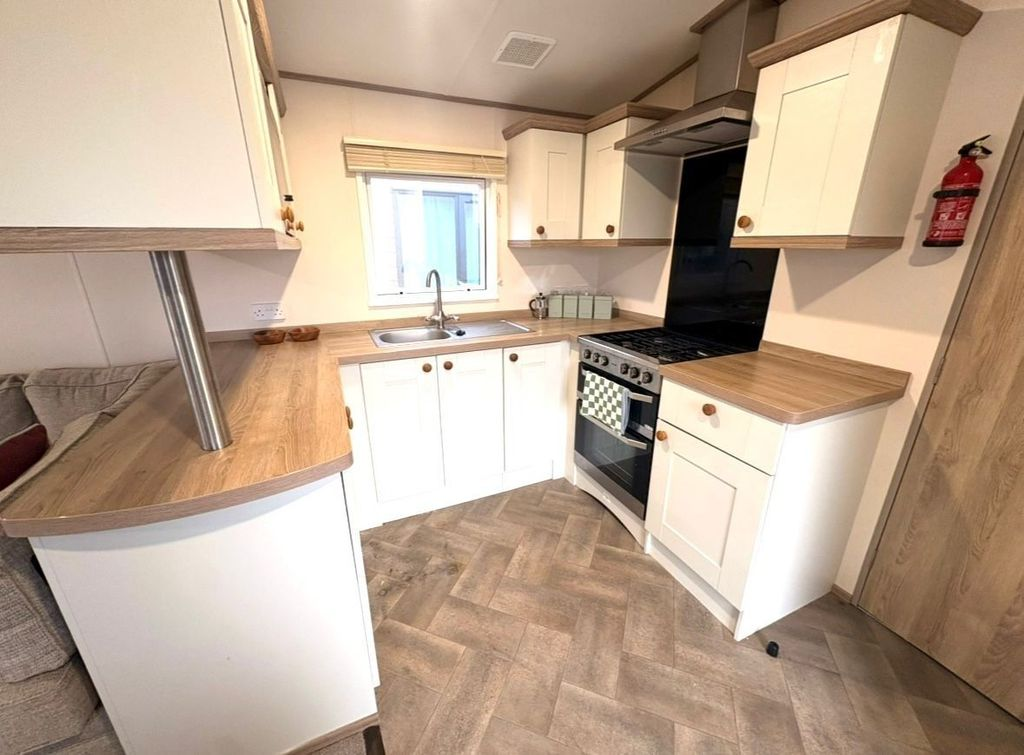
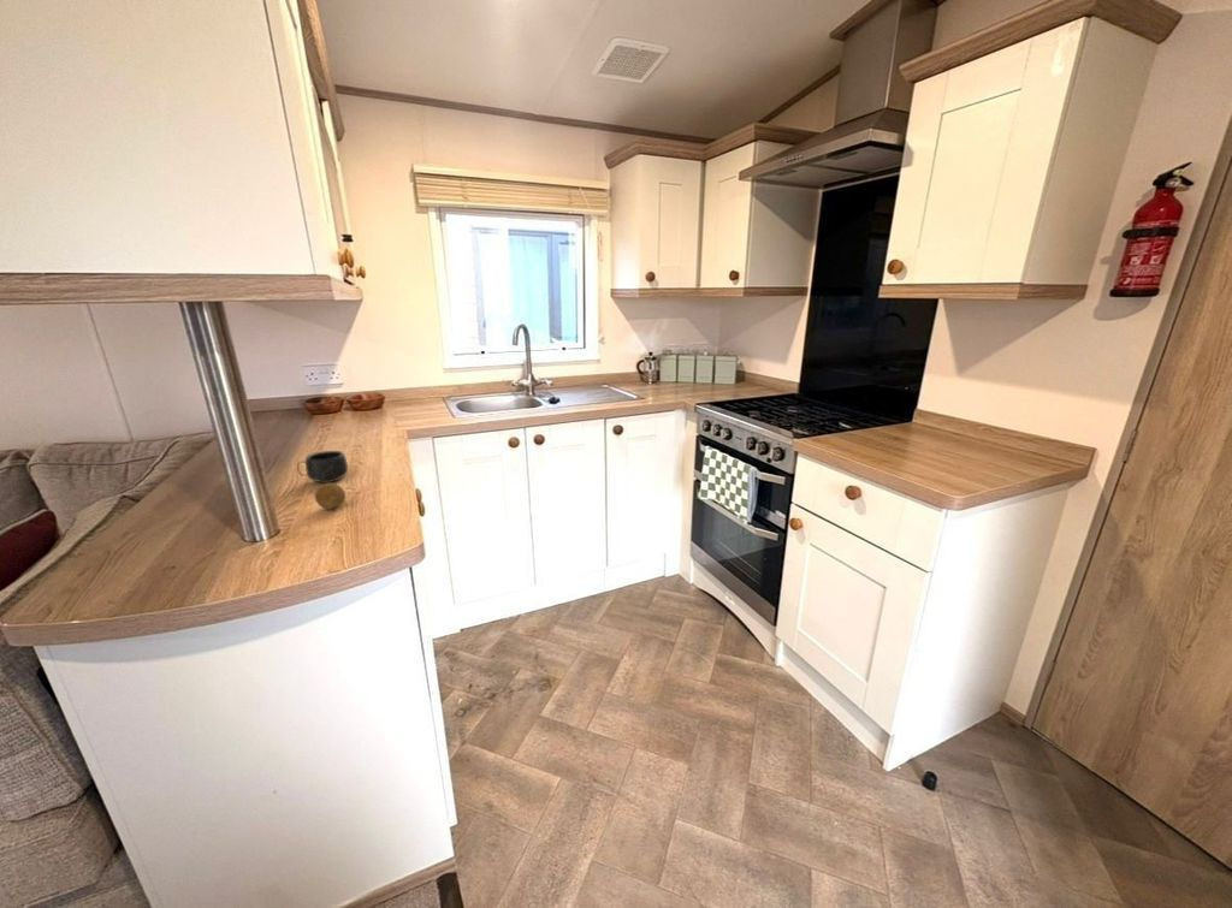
+ fruit [314,482,346,510]
+ mug [296,450,349,483]
